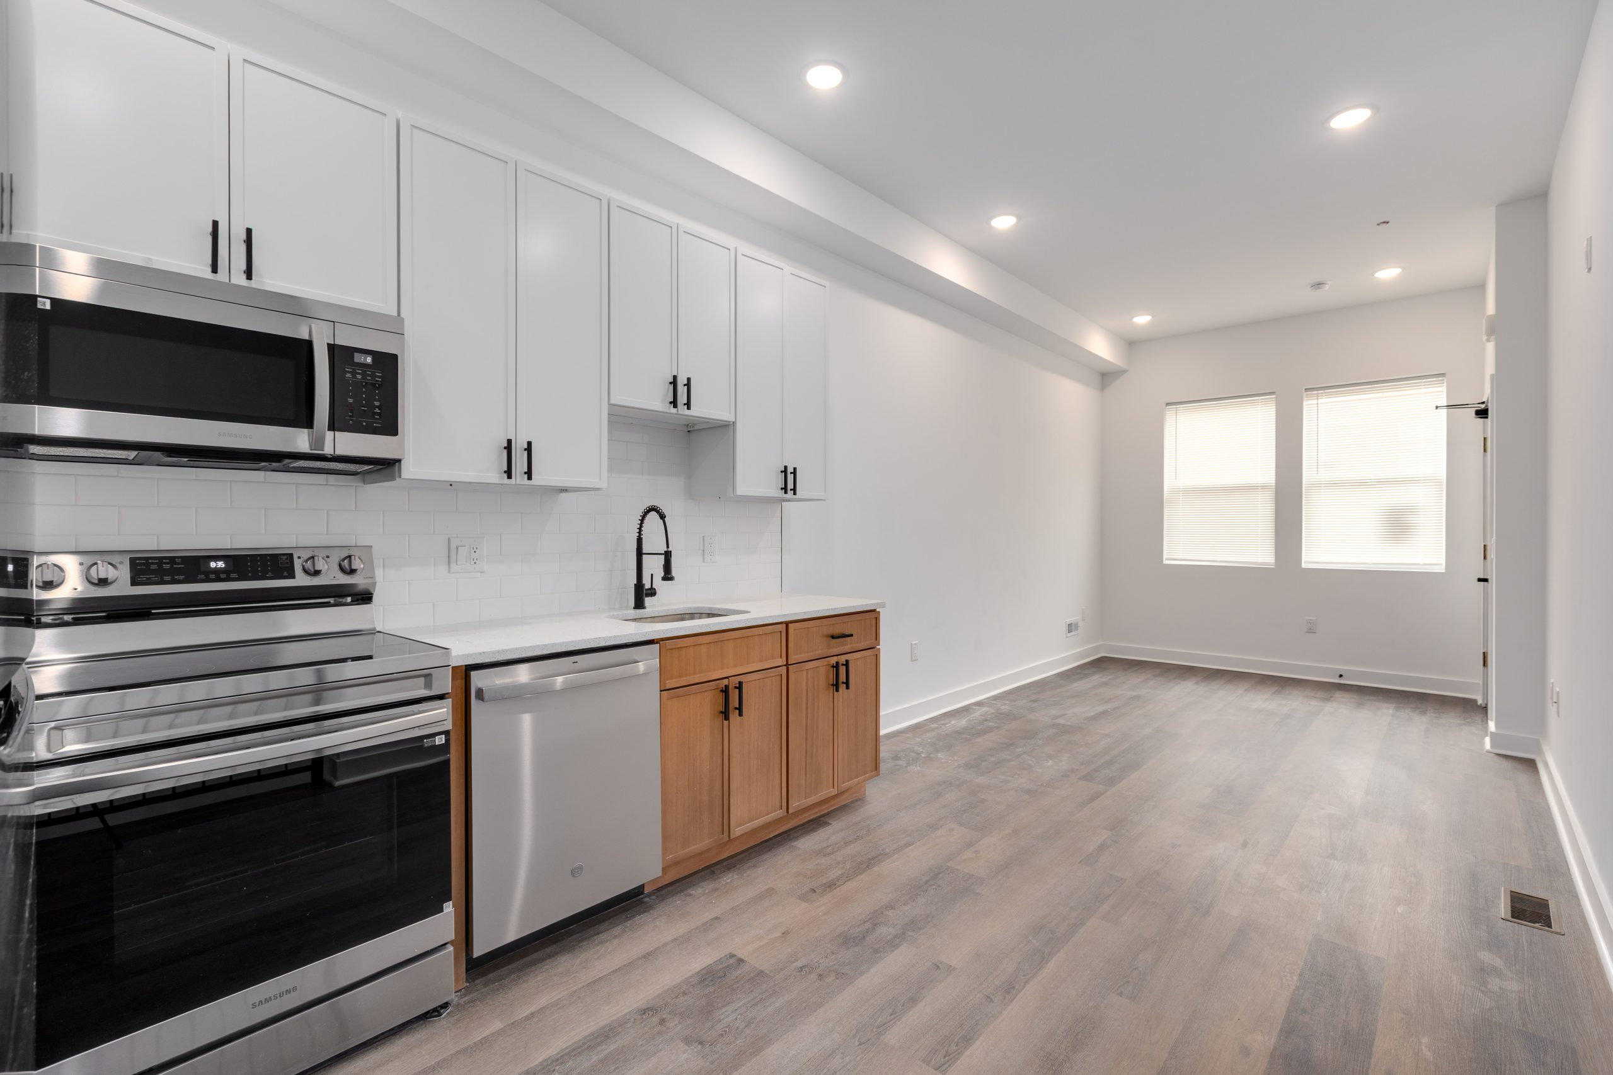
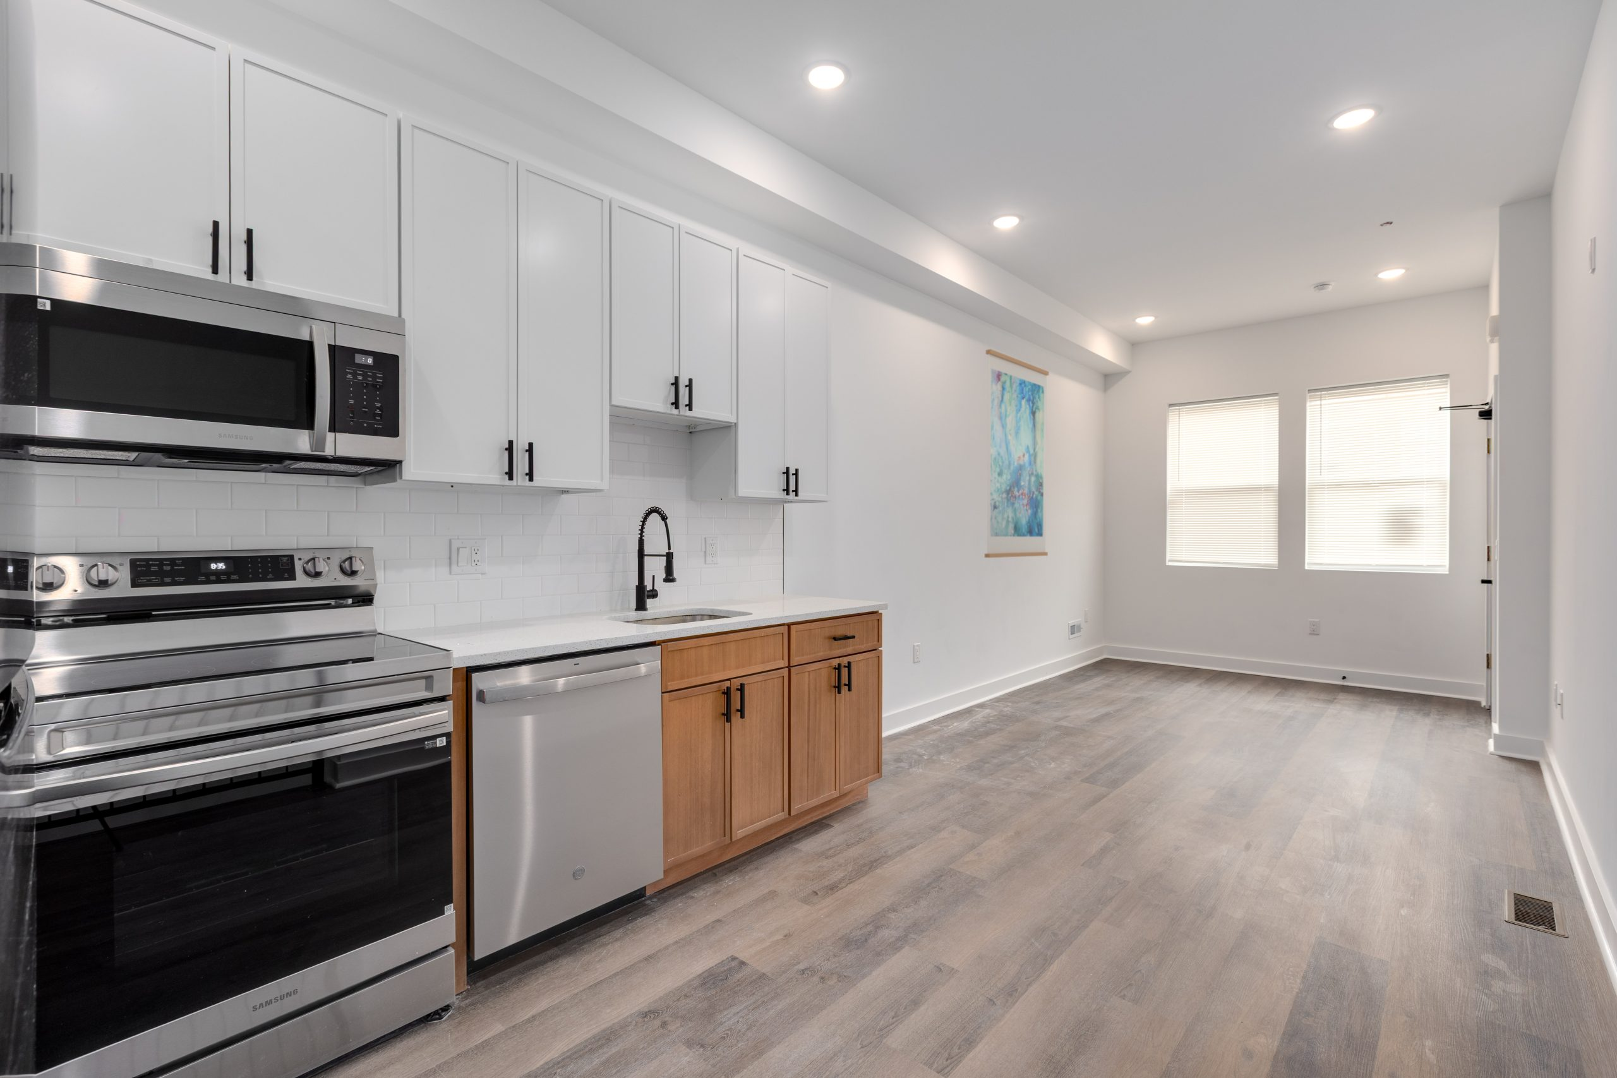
+ wall art [984,349,1050,558]
